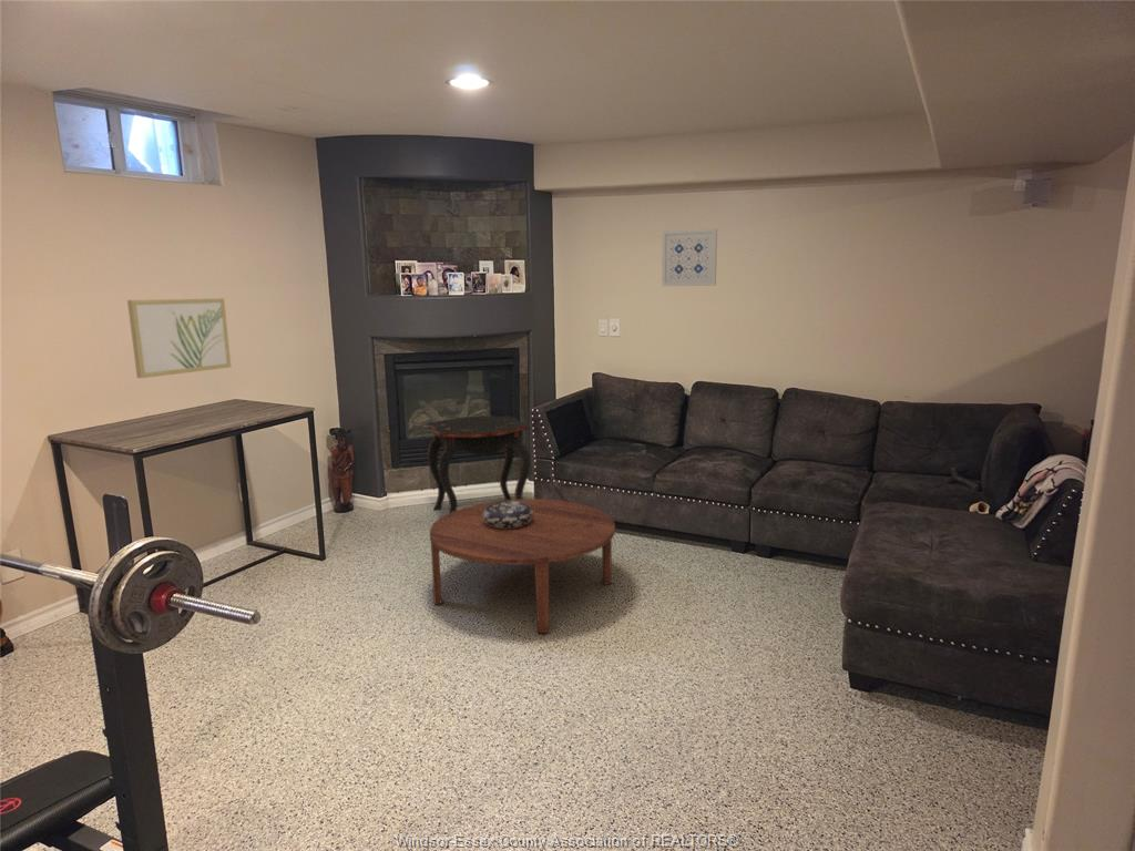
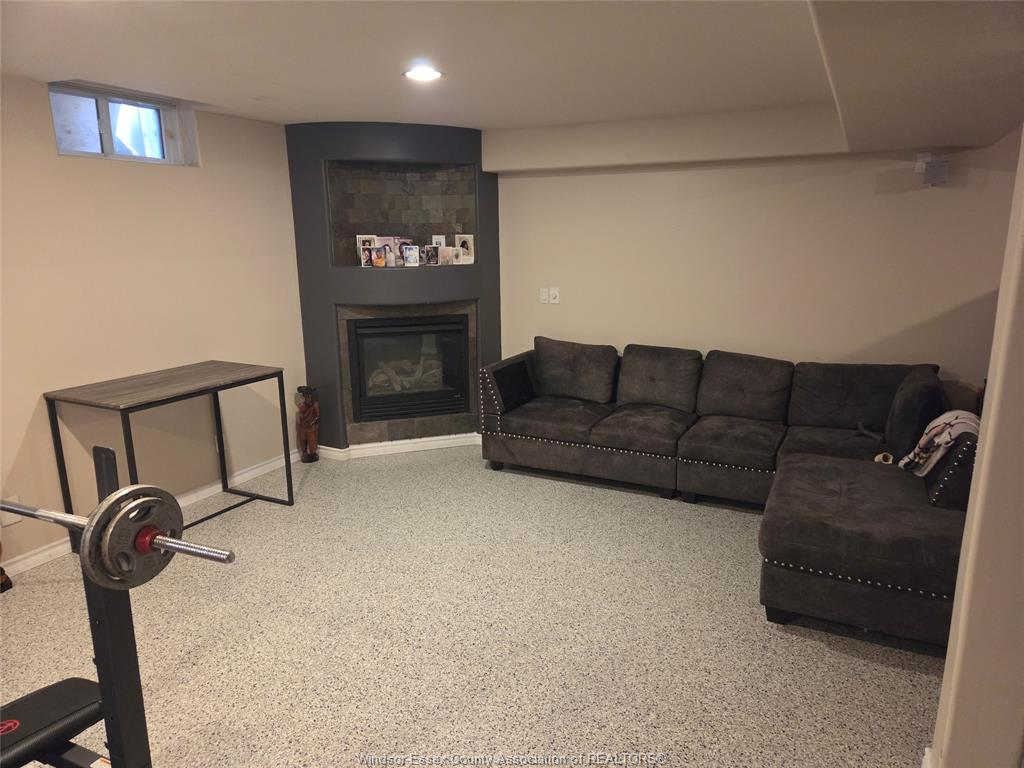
- side table [426,414,531,514]
- wall art [126,297,232,379]
- coffee table [429,498,616,634]
- decorative bowl [482,501,533,529]
- wall art [661,228,718,287]
